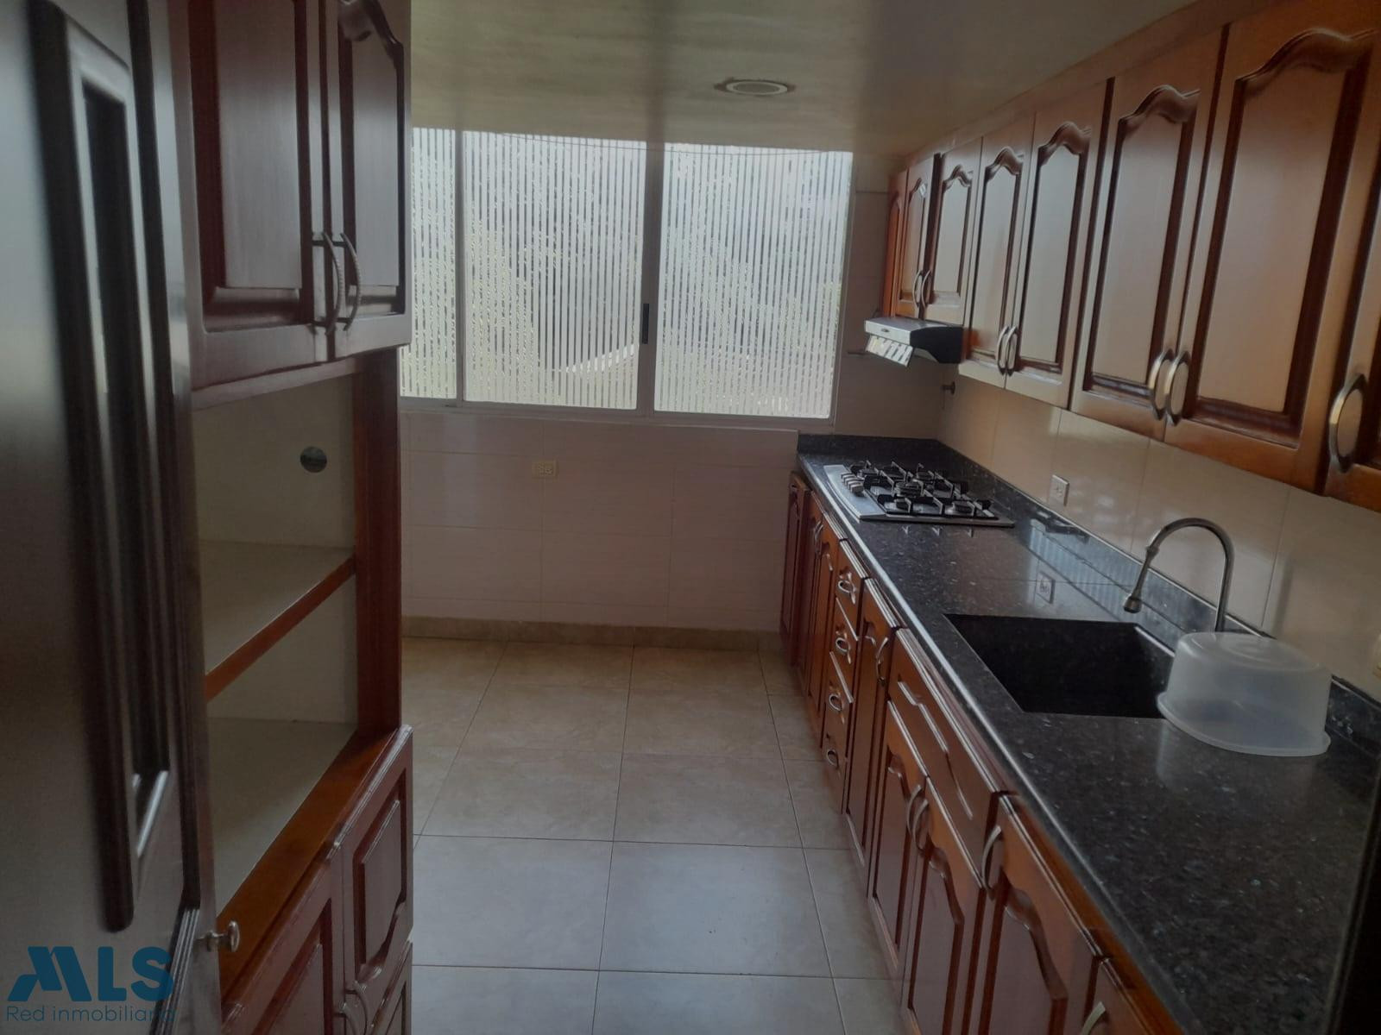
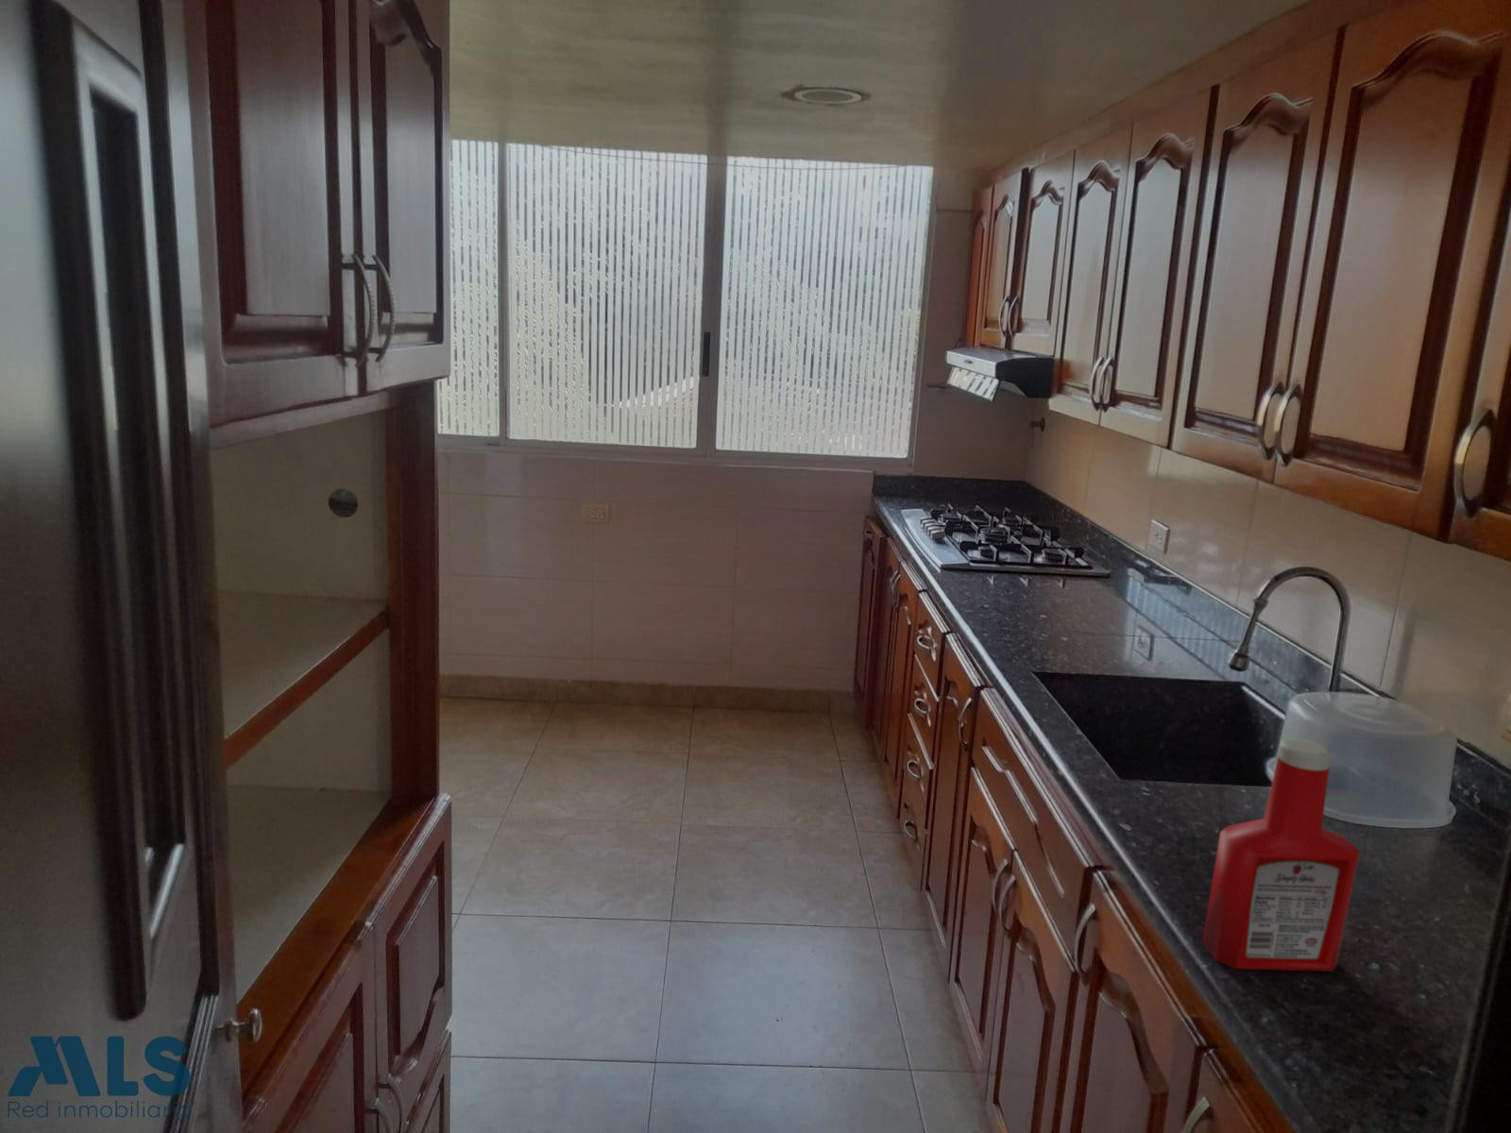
+ soap bottle [1202,737,1361,972]
